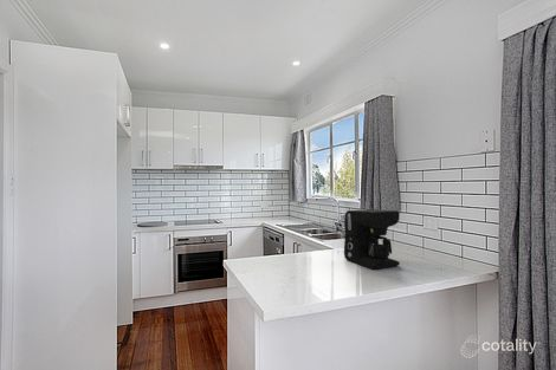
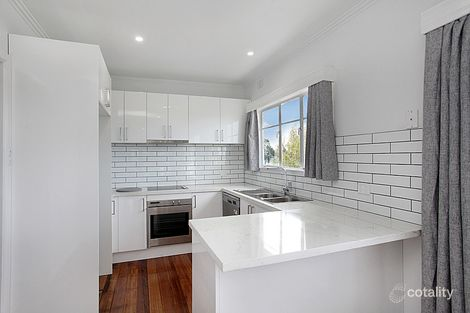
- coffee maker [343,208,401,271]
